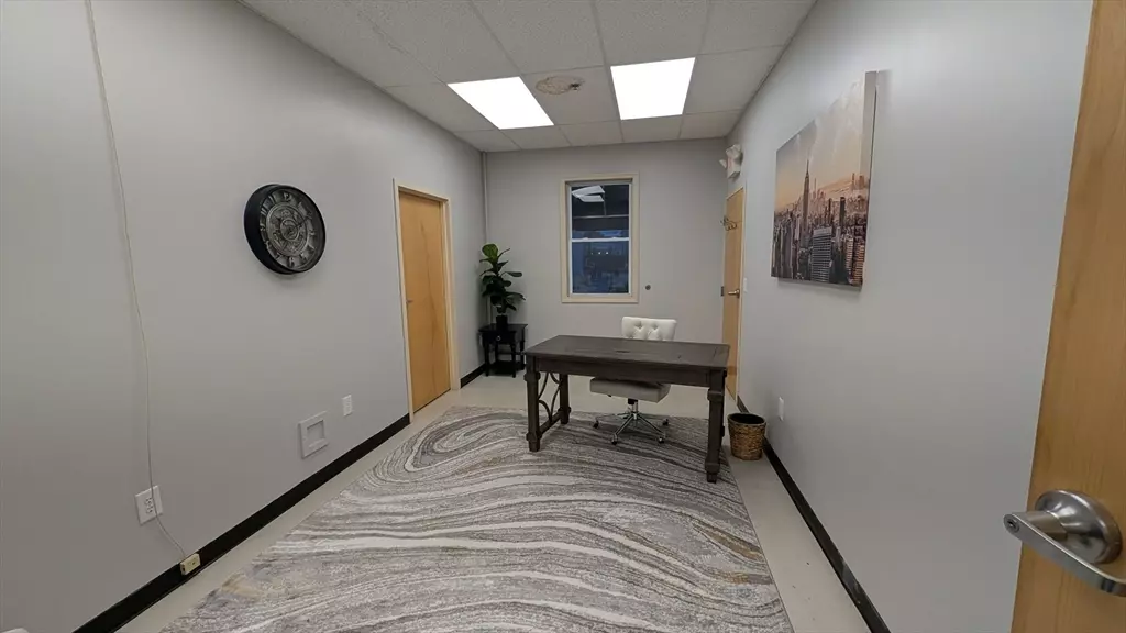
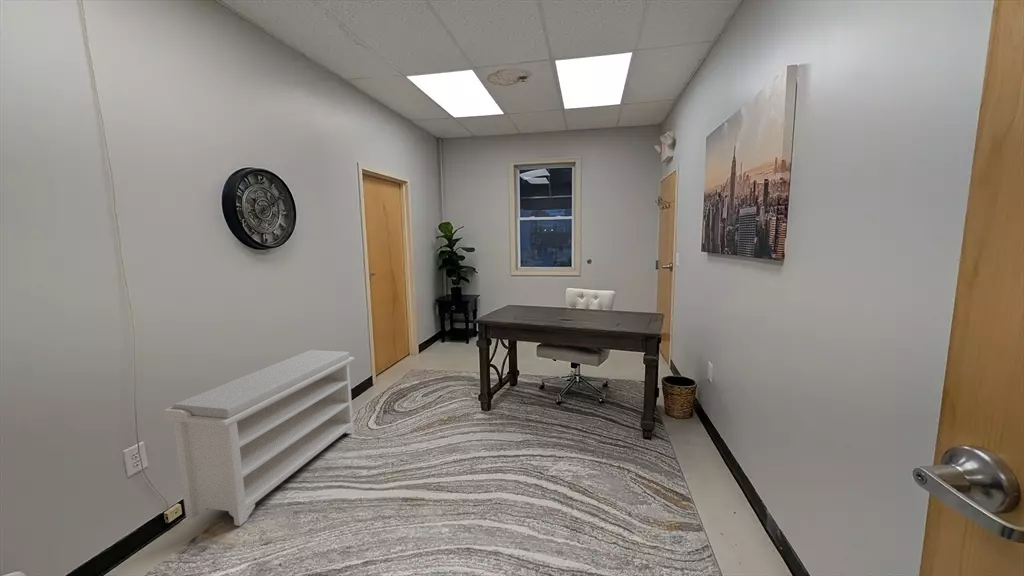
+ bench [163,349,355,527]
